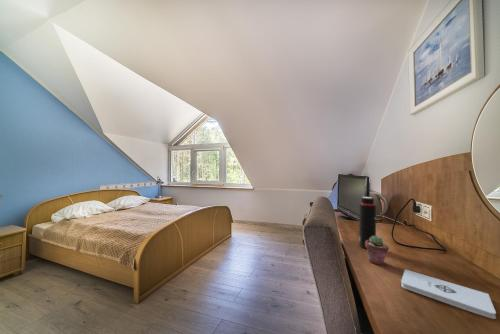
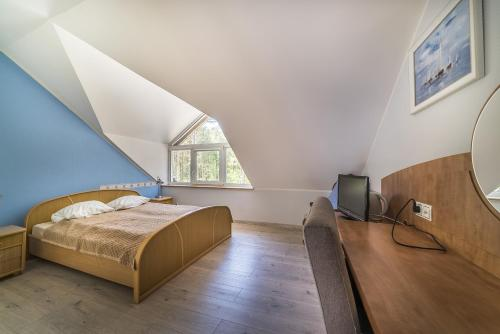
- water bottle [358,196,377,250]
- notepad [400,268,497,320]
- potted succulent [365,235,390,266]
